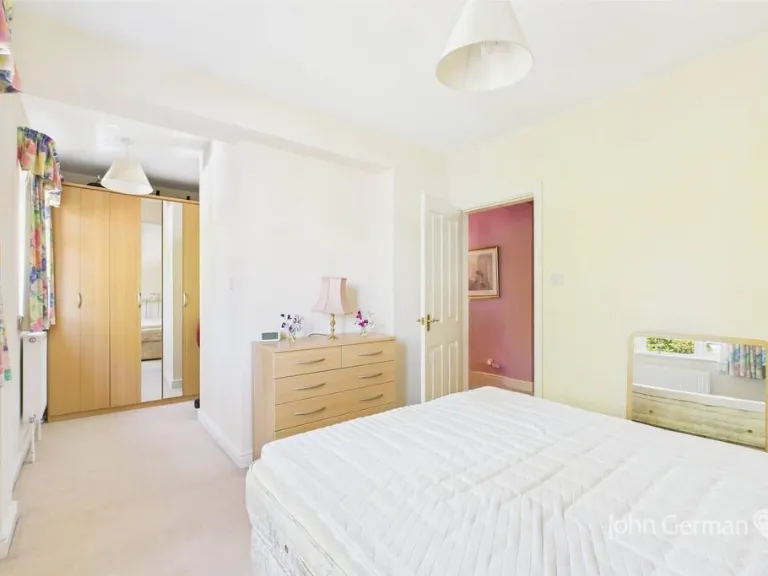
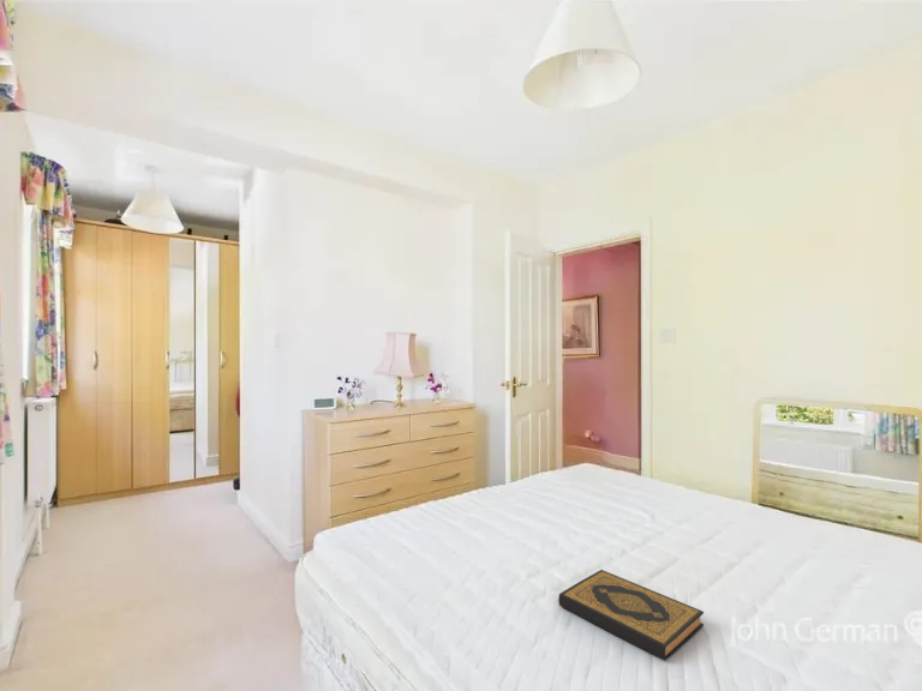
+ hardback book [557,569,705,661]
